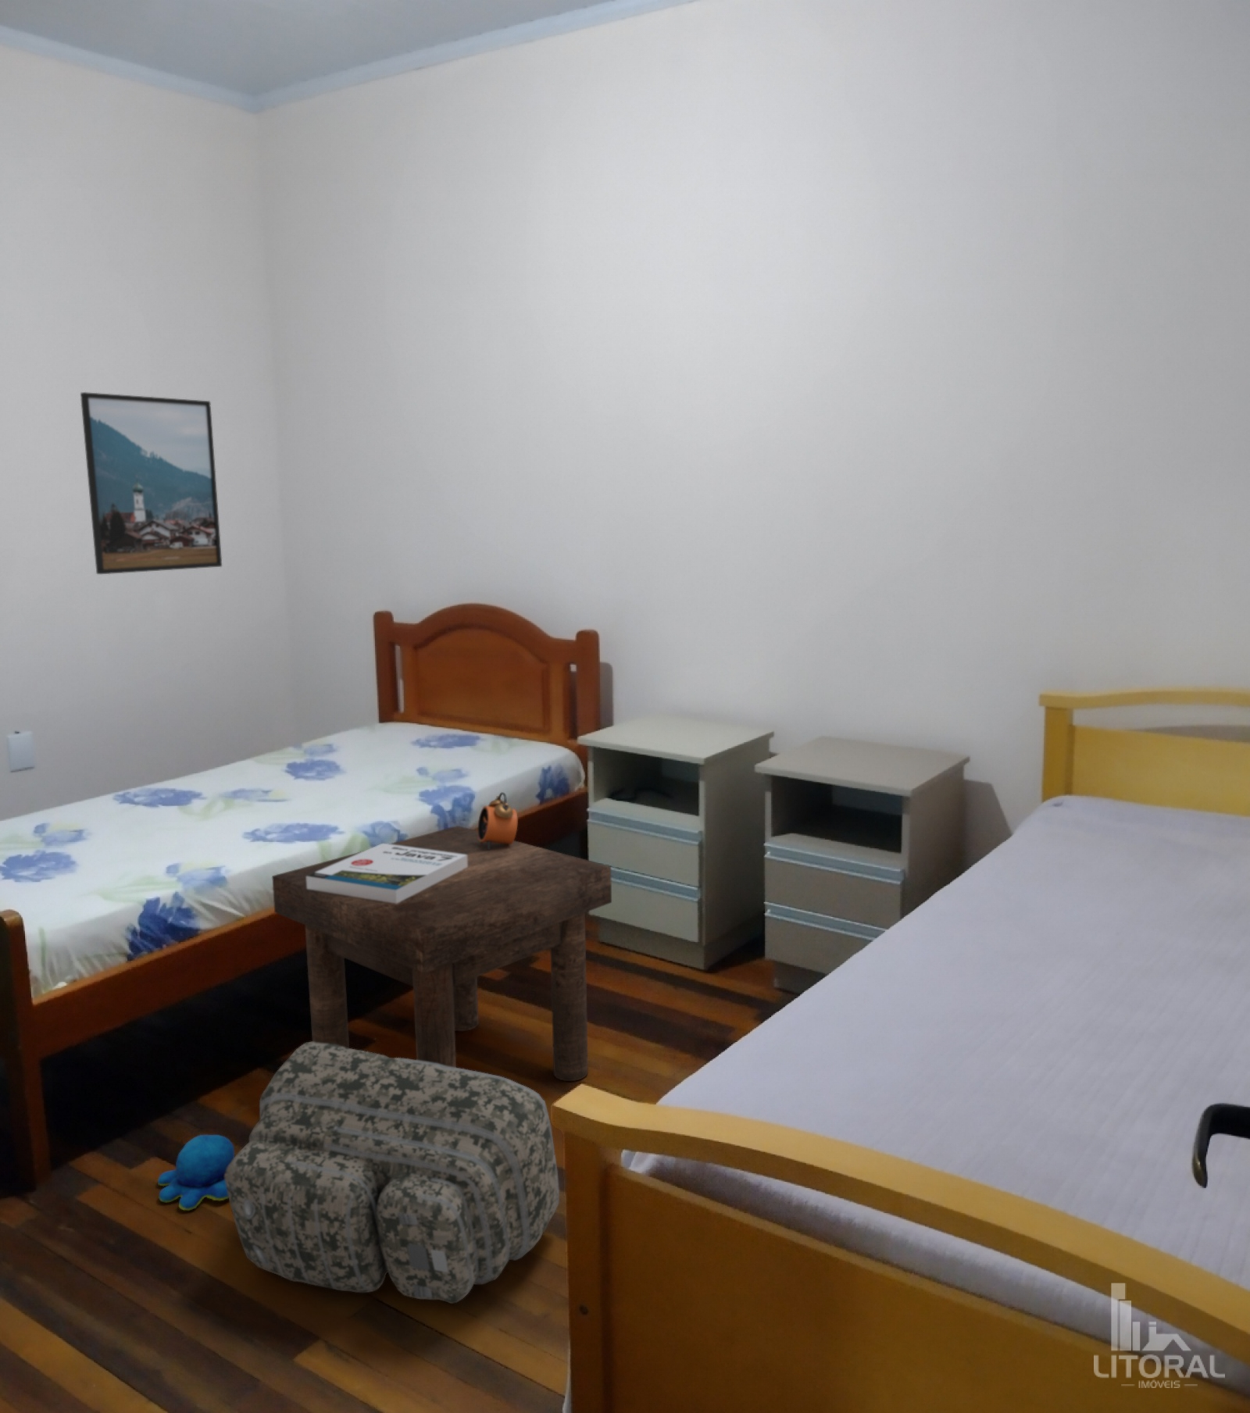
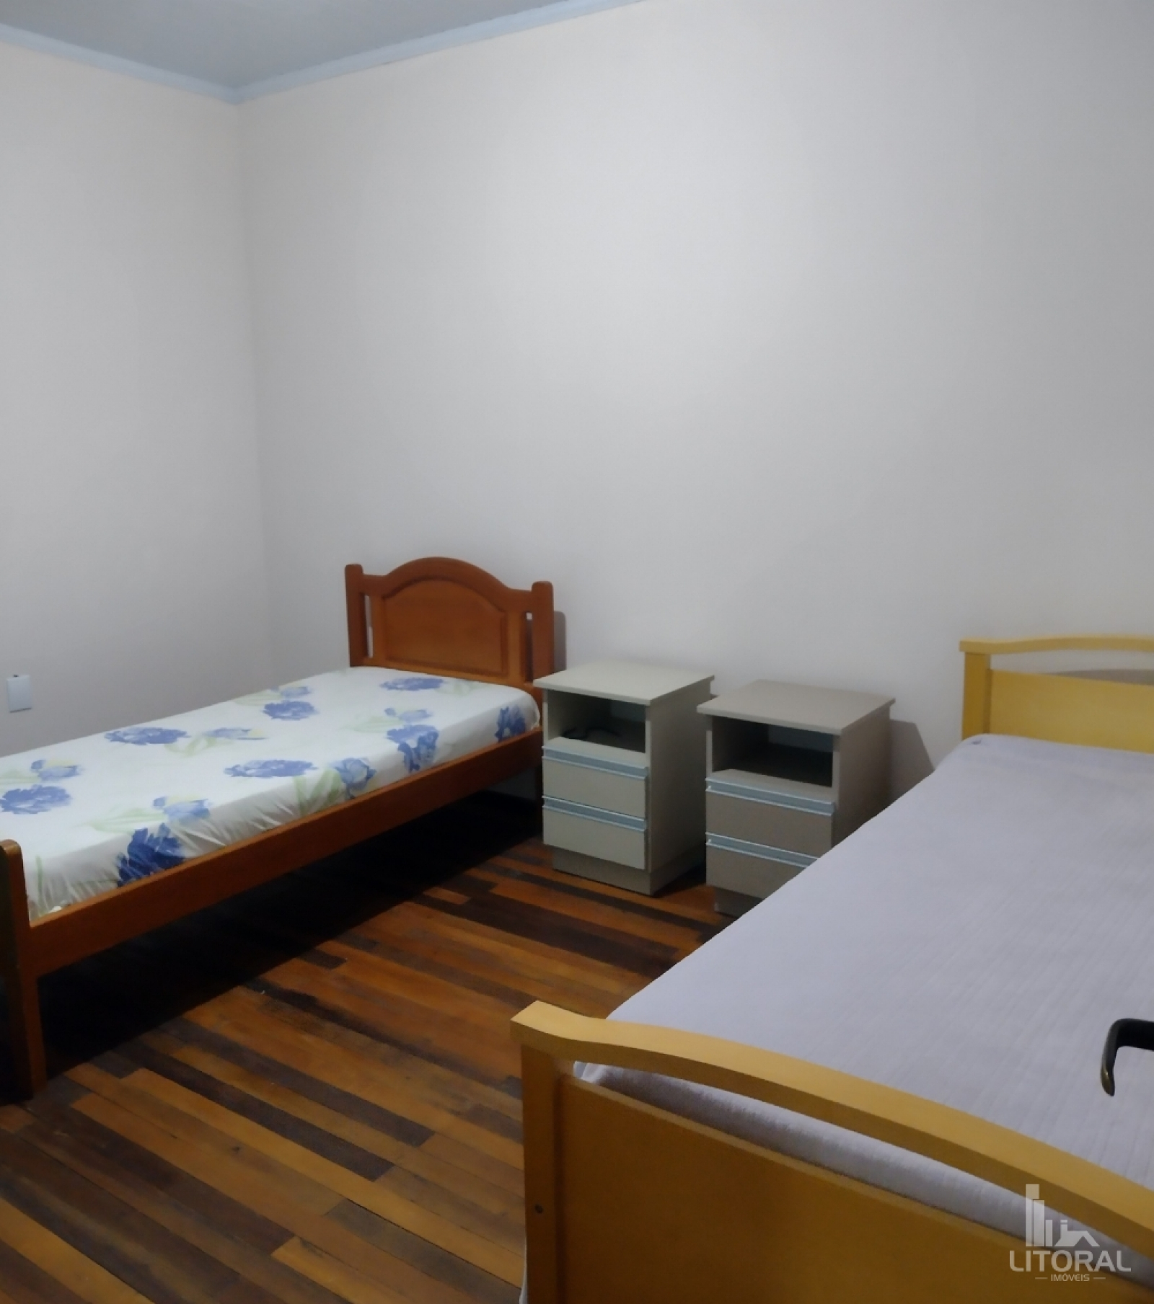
- stool [271,825,613,1082]
- book [306,842,467,904]
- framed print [80,391,223,574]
- backpack [224,1041,560,1304]
- plush toy [157,1134,235,1211]
- alarm clock [477,792,518,851]
